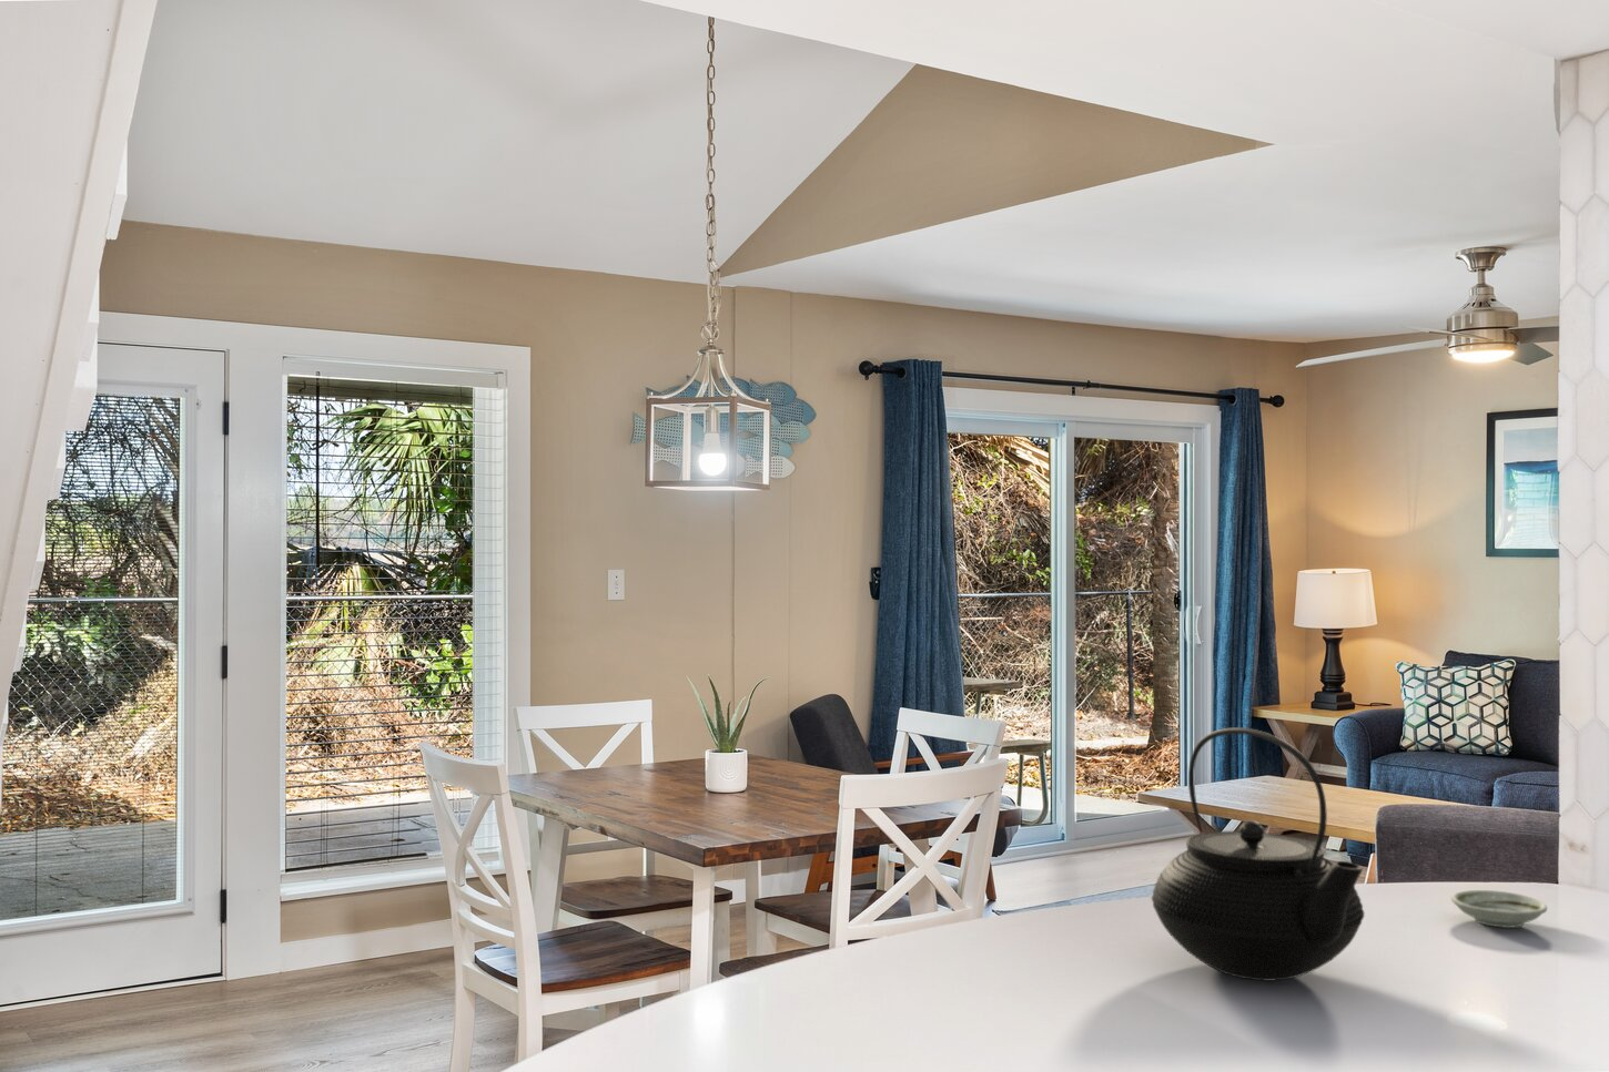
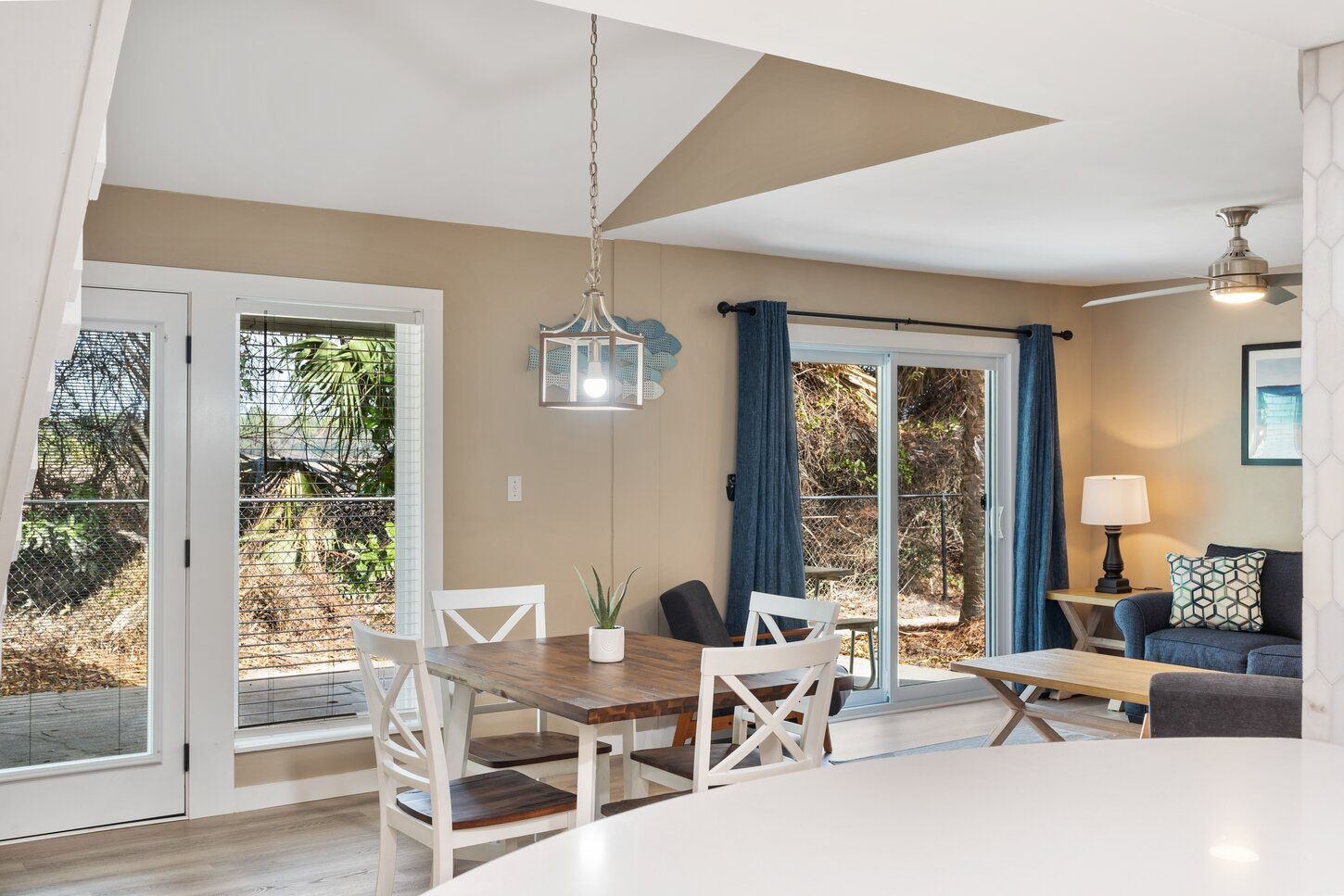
- teapot [1149,726,1366,982]
- saucer [1450,889,1548,928]
